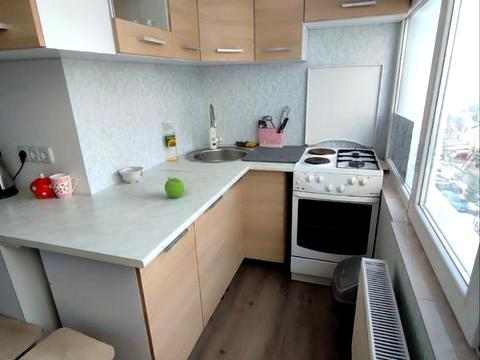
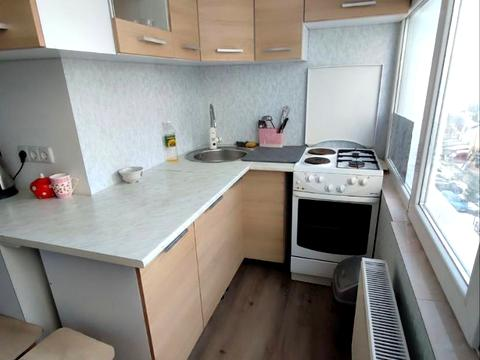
- fruit [164,176,185,199]
